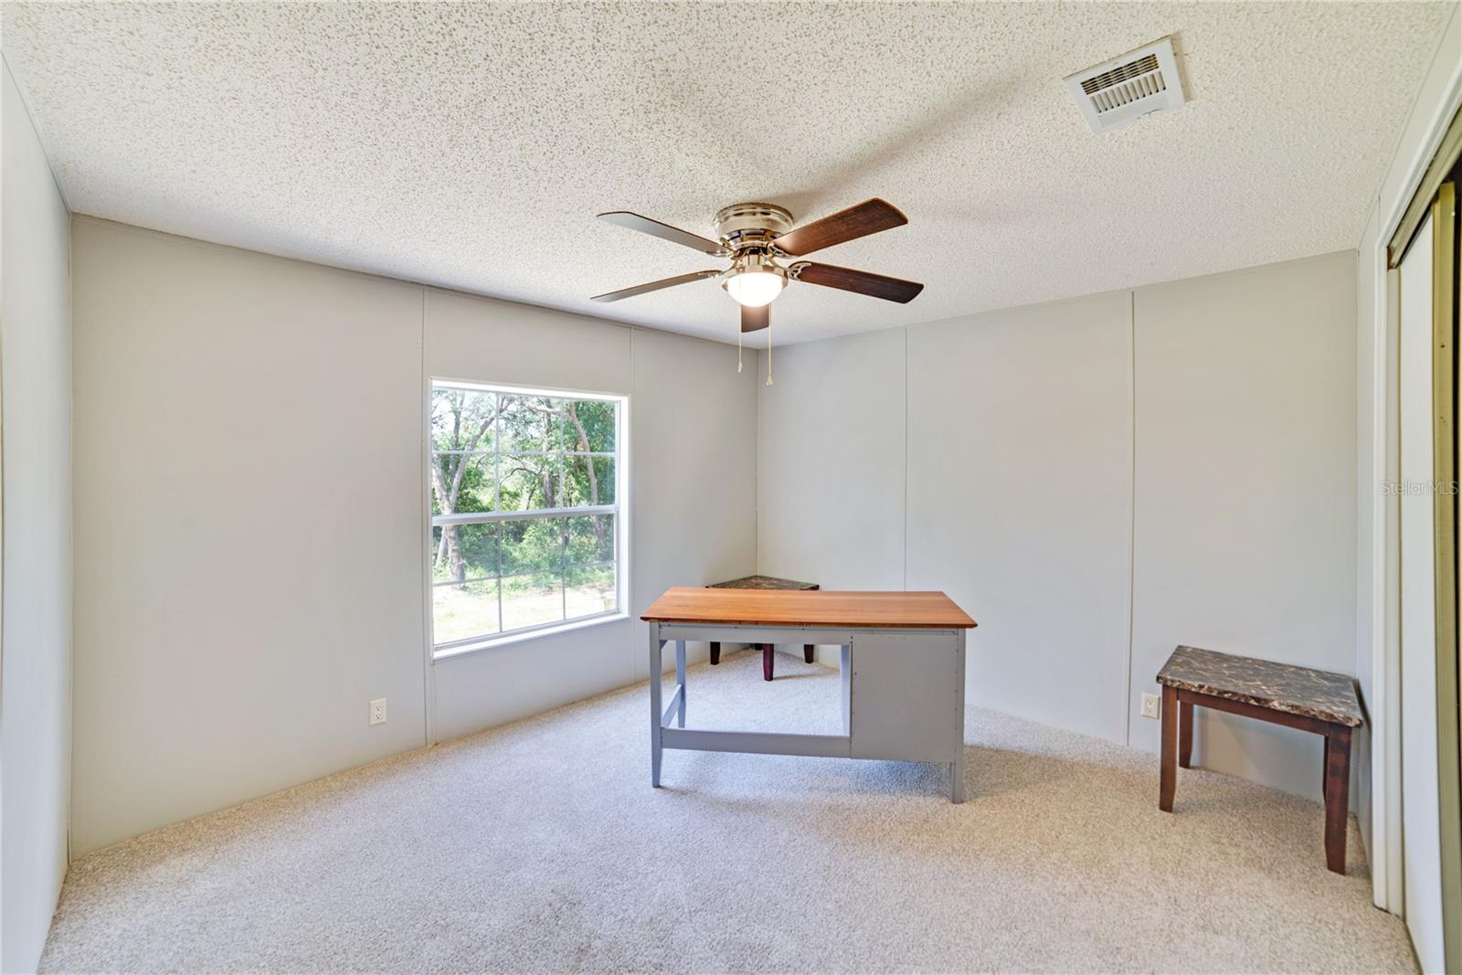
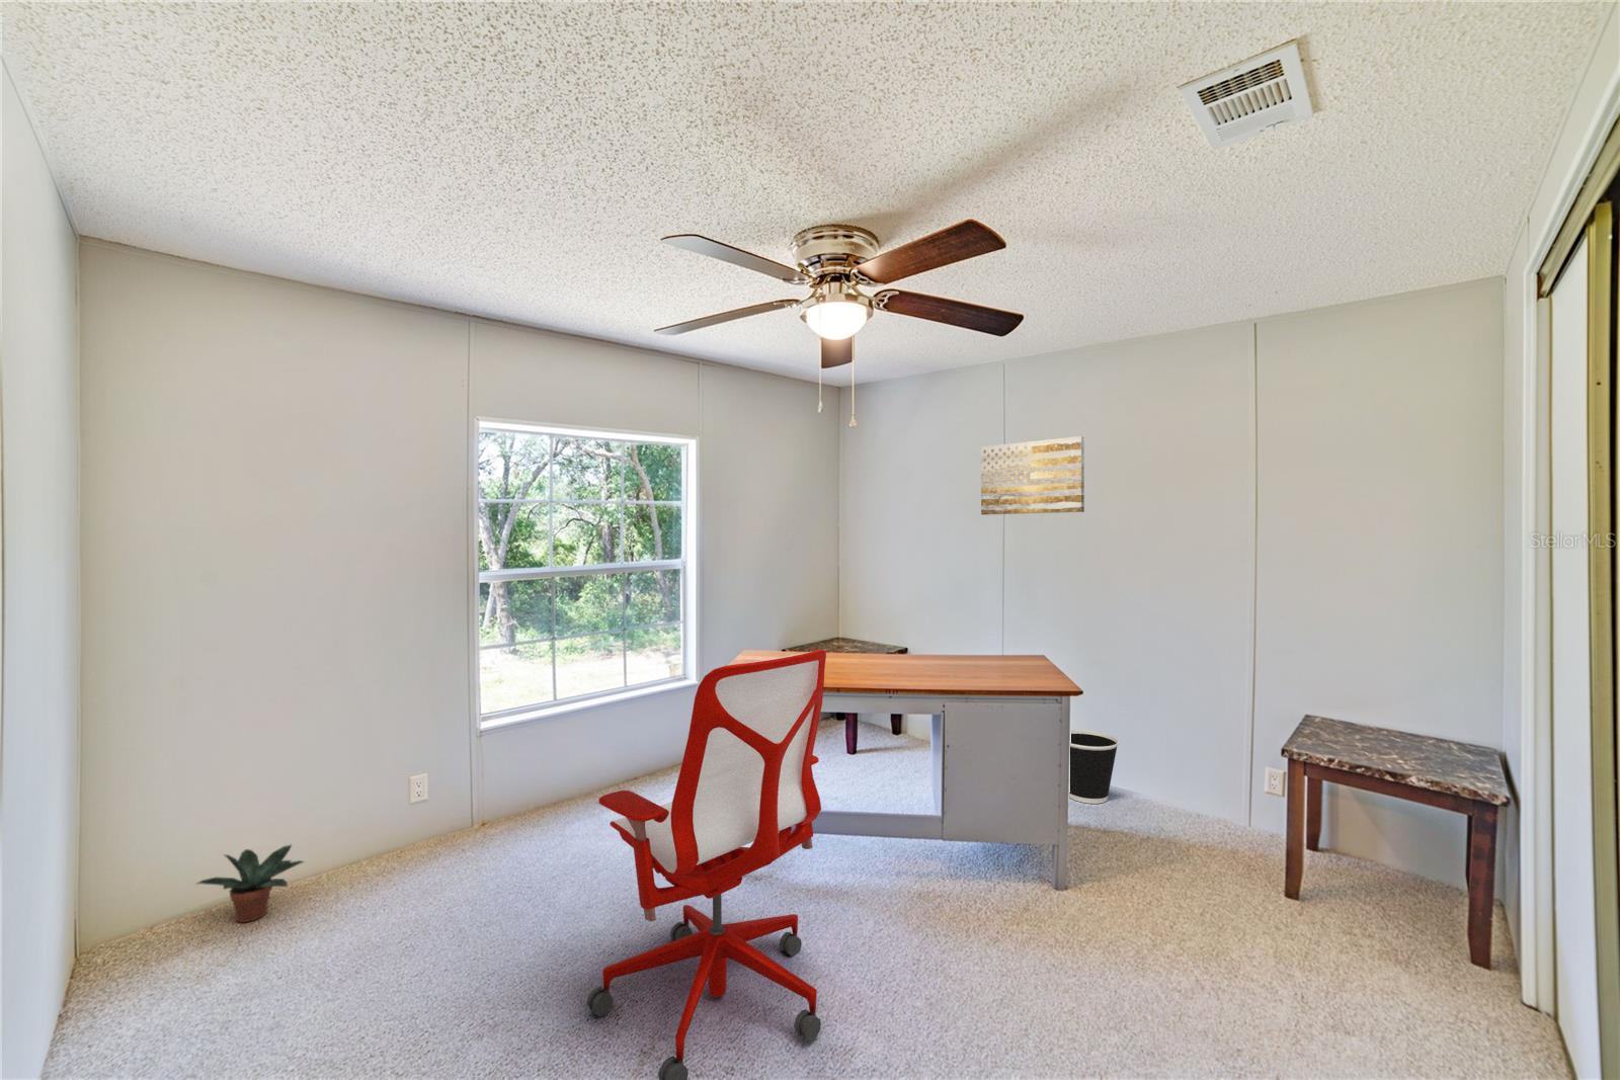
+ wall art [980,435,1085,516]
+ wastebasket [1068,729,1120,805]
+ potted plant [193,844,307,925]
+ office chair [586,648,827,1080]
